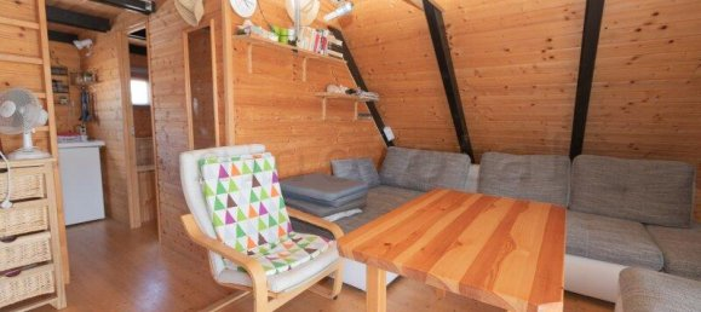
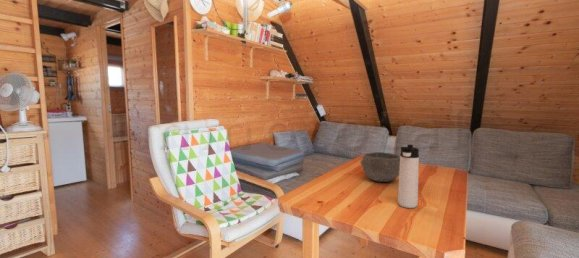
+ thermos bottle [397,144,420,209]
+ bowl [359,151,400,183]
